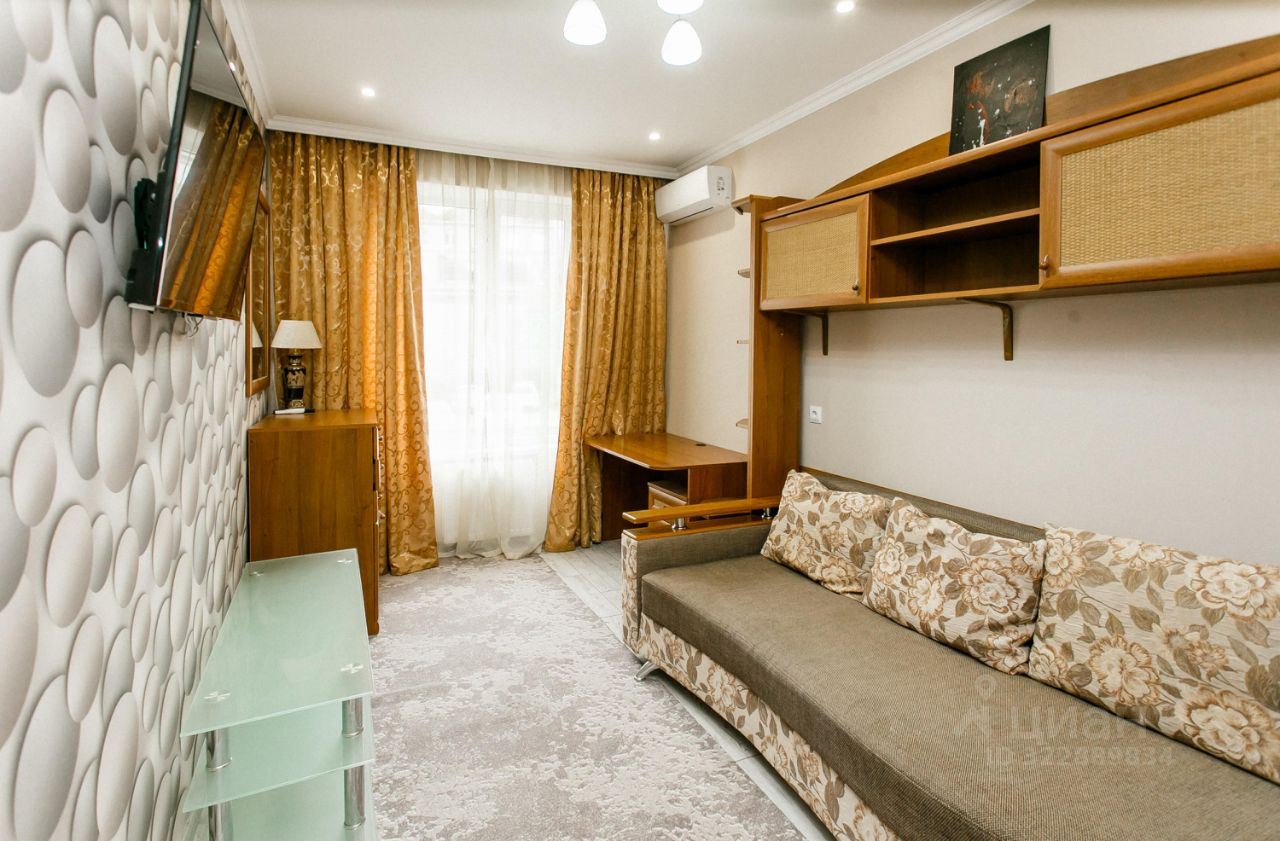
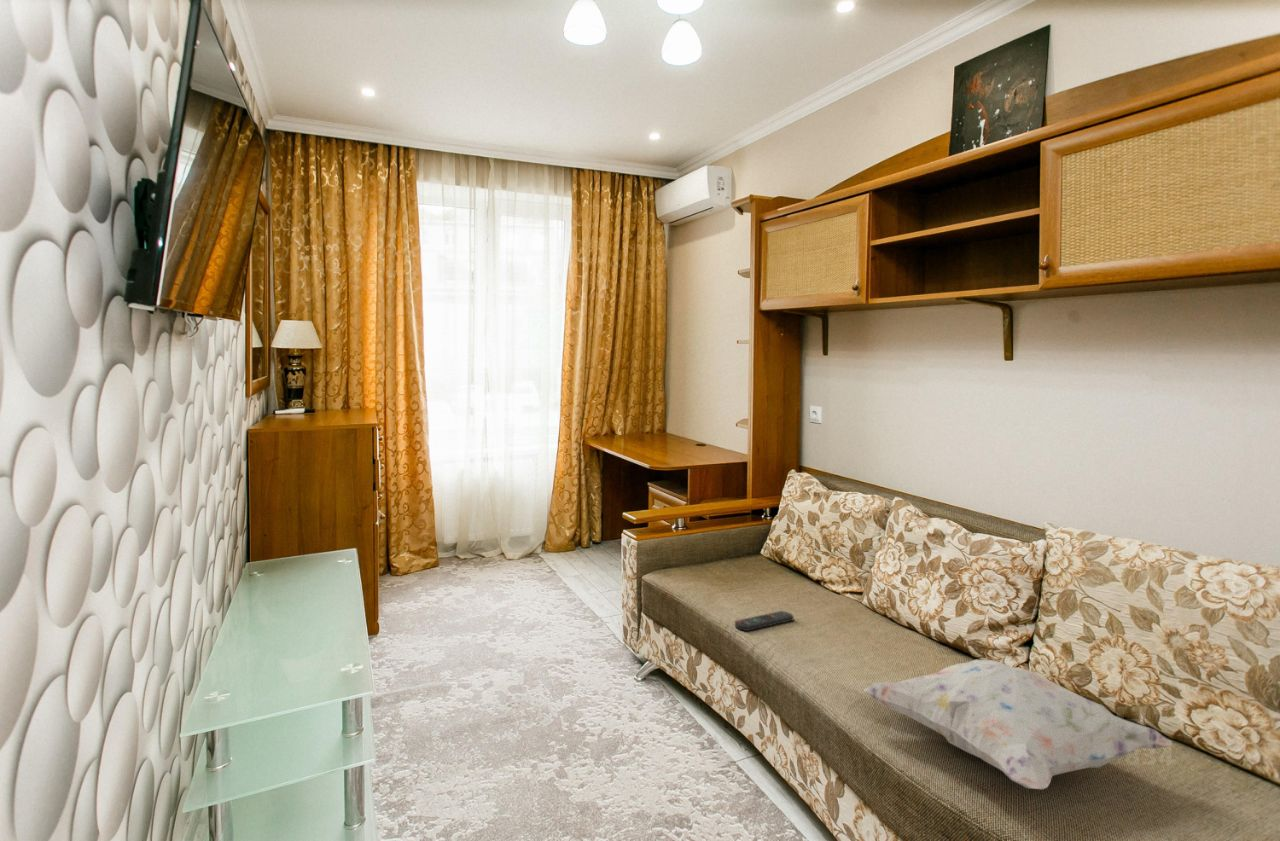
+ remote control [734,610,794,632]
+ decorative pillow [862,659,1173,790]
